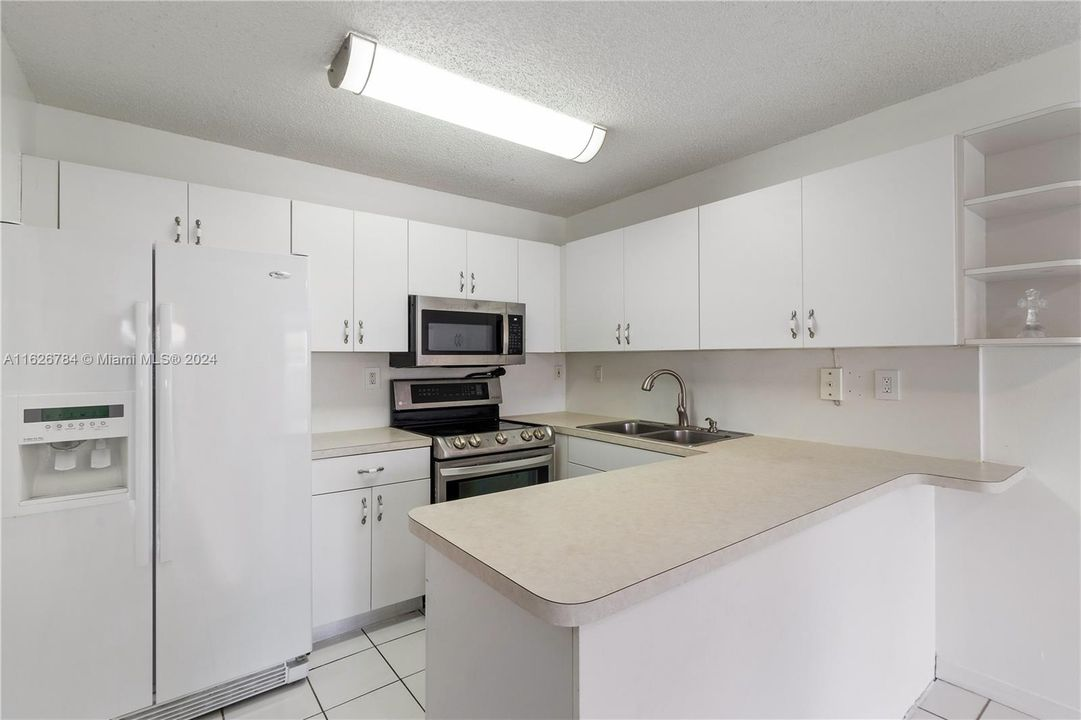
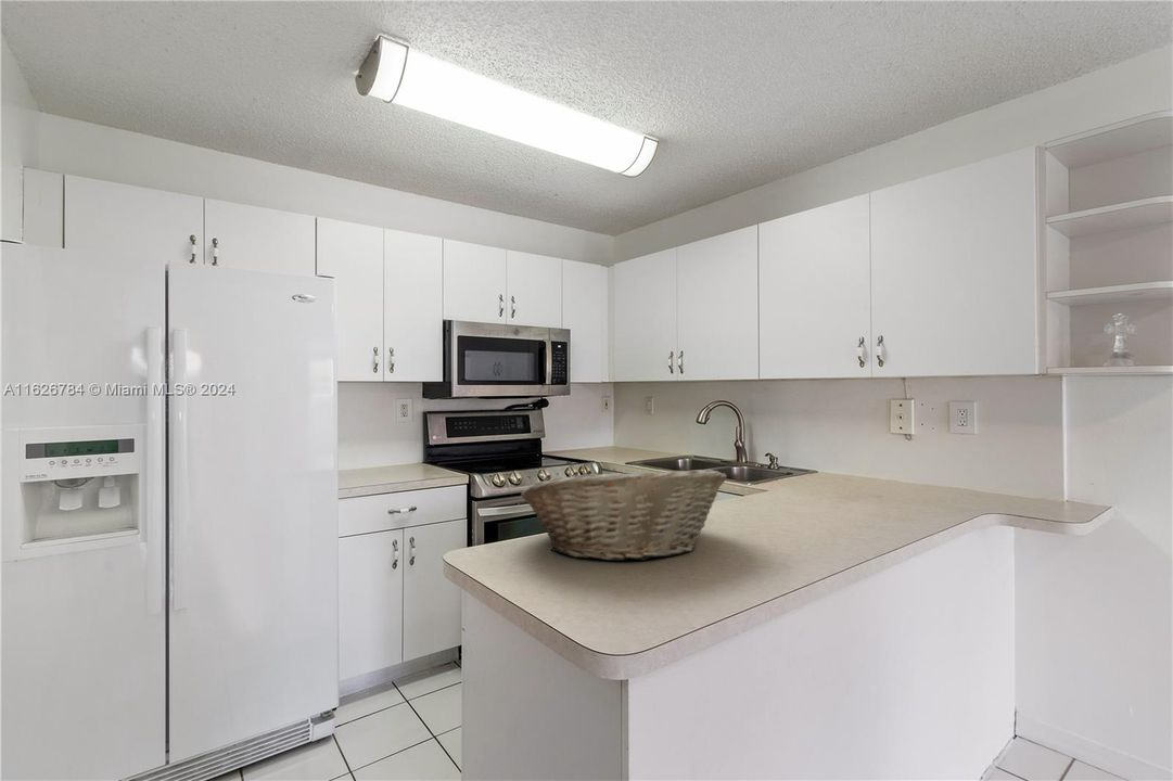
+ fruit basket [520,468,728,562]
